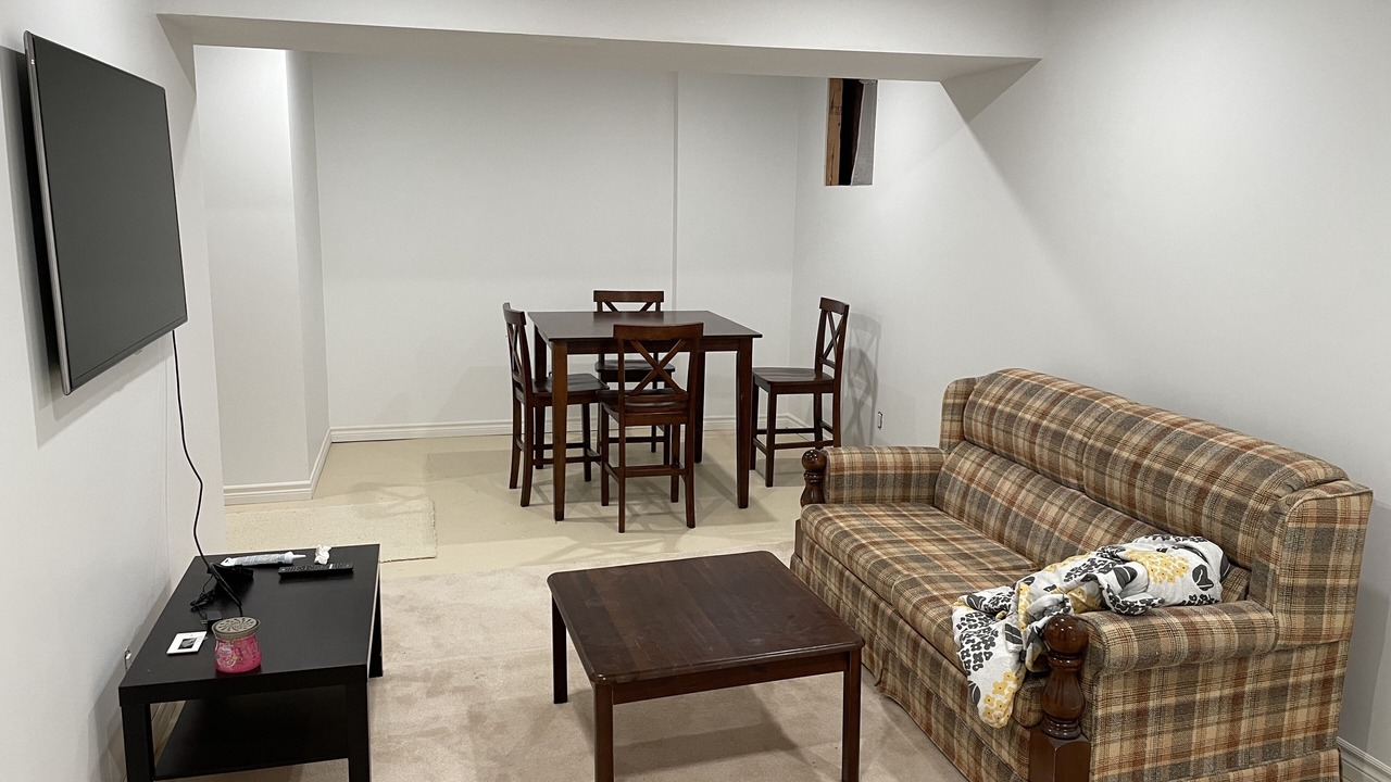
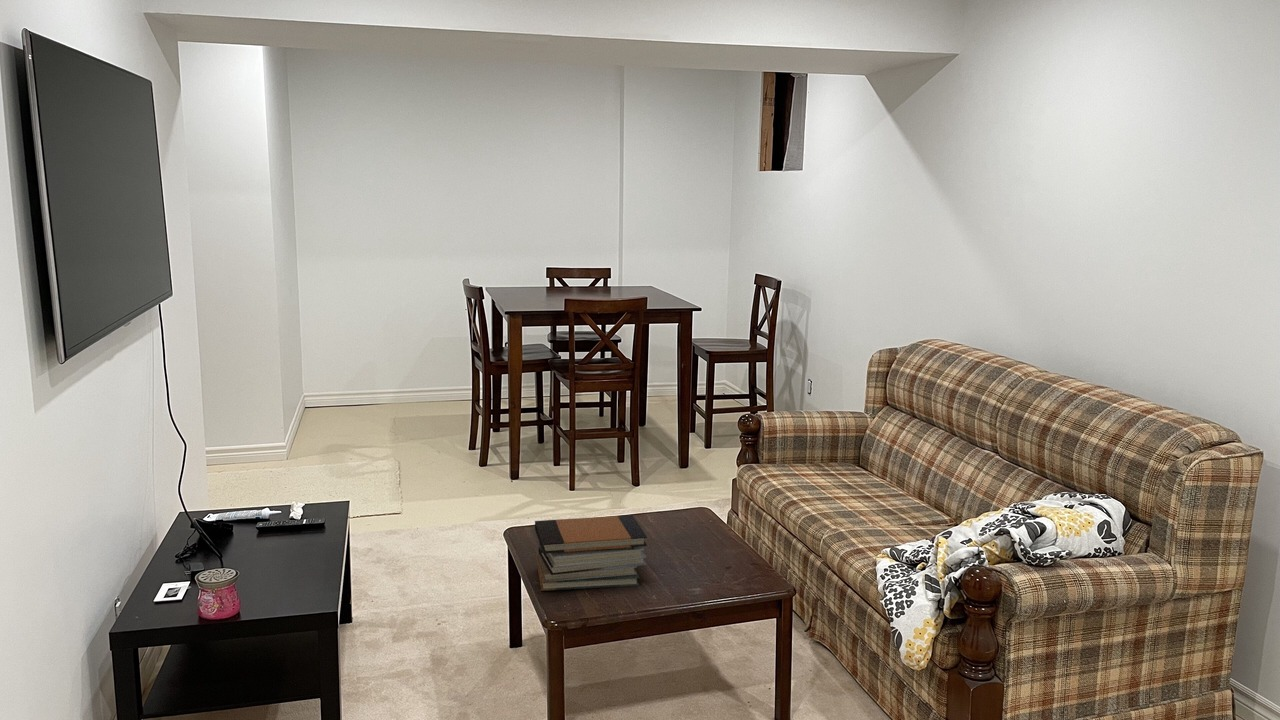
+ book stack [534,514,648,592]
